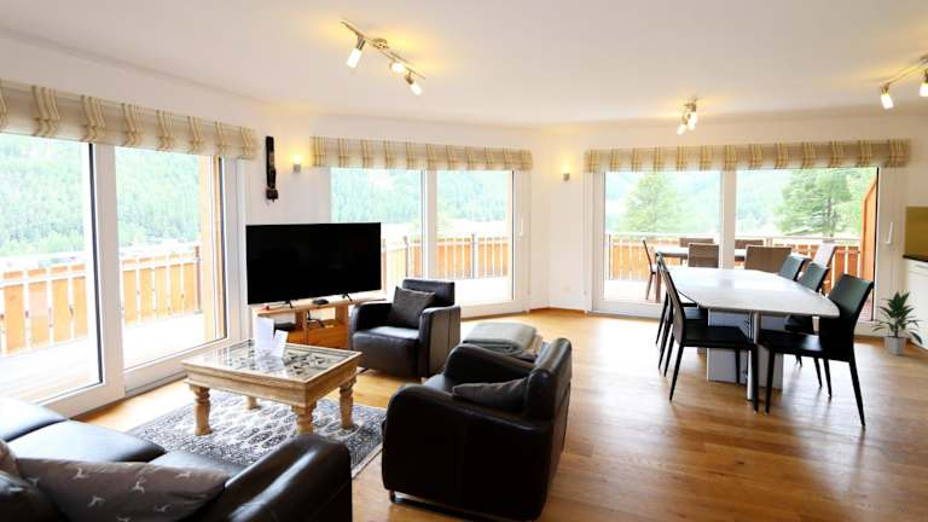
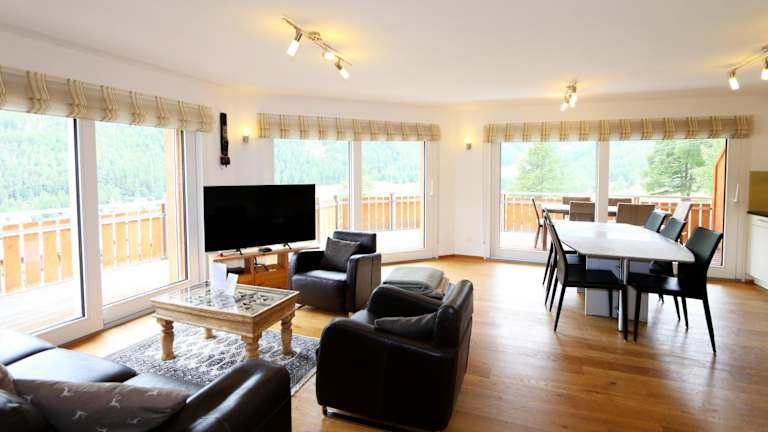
- indoor plant [865,290,924,356]
